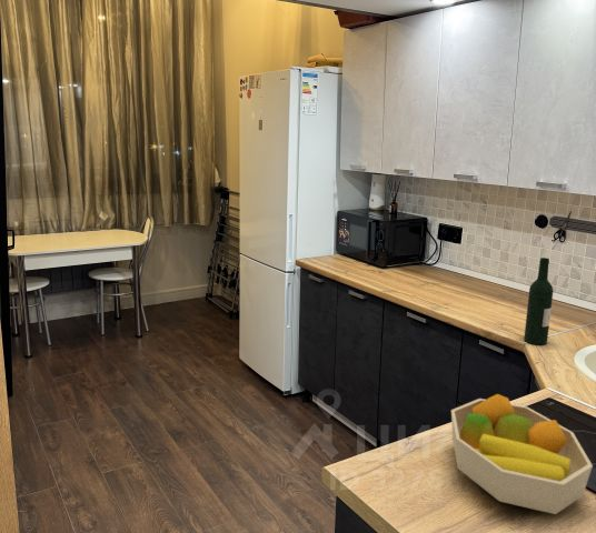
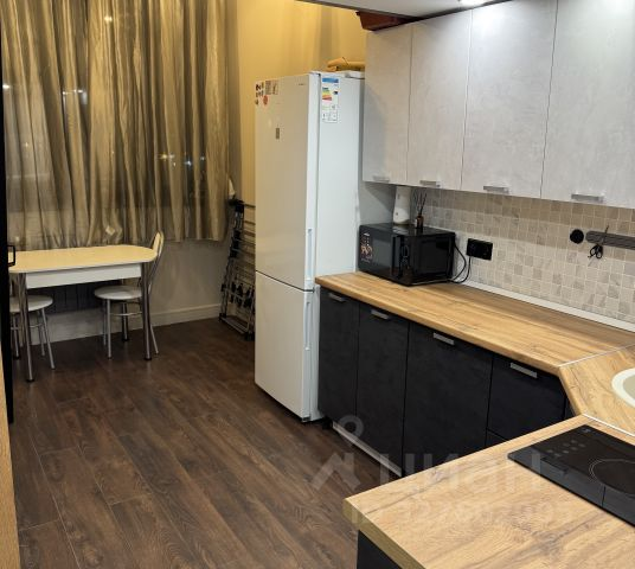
- fruit bowl [450,393,594,515]
- wine bottle [523,257,554,345]
